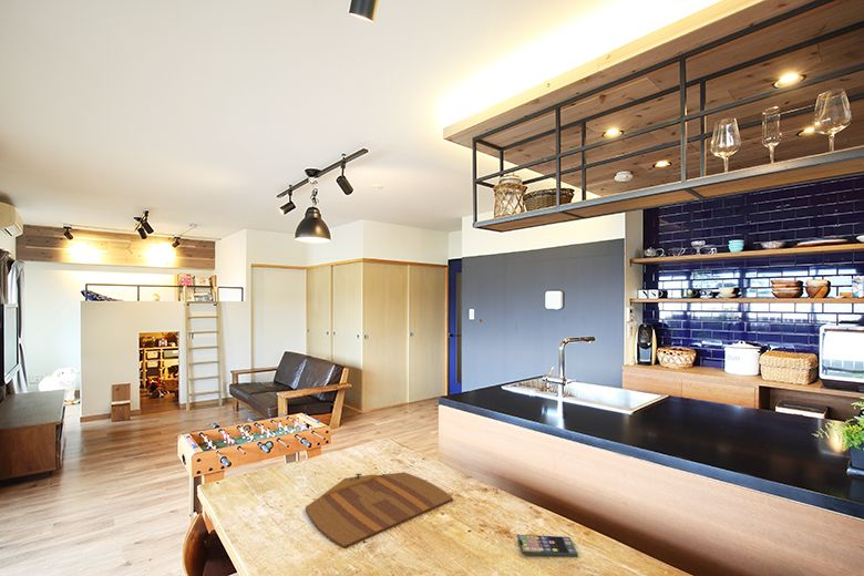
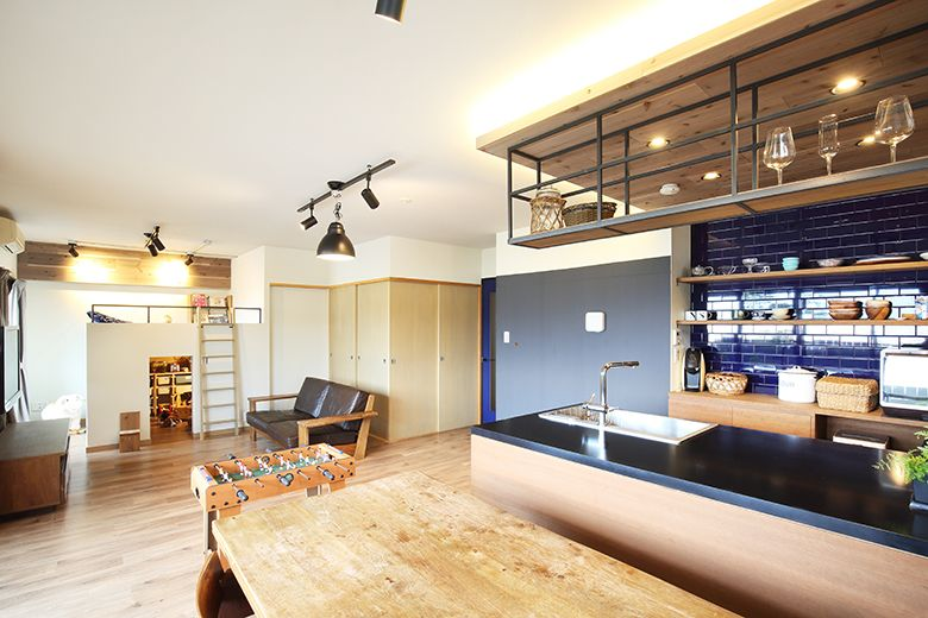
- cutting board [305,471,454,549]
- smartphone [516,534,579,557]
